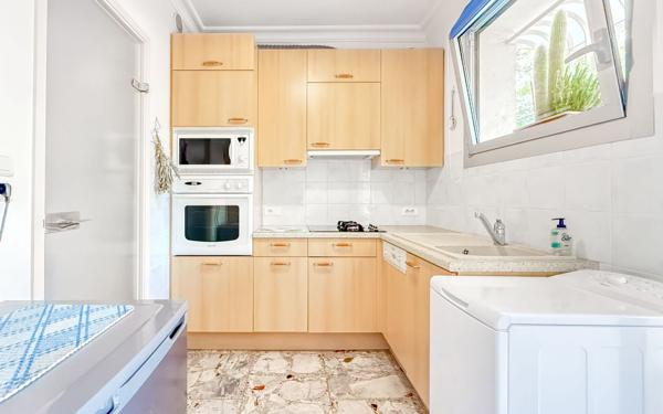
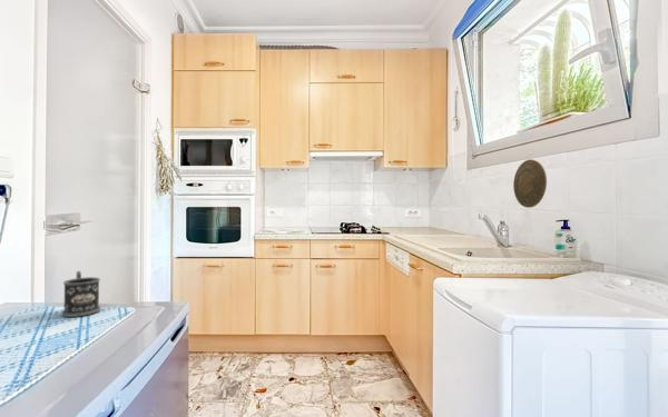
+ decorative plate [512,158,548,209]
+ mug [61,270,101,318]
